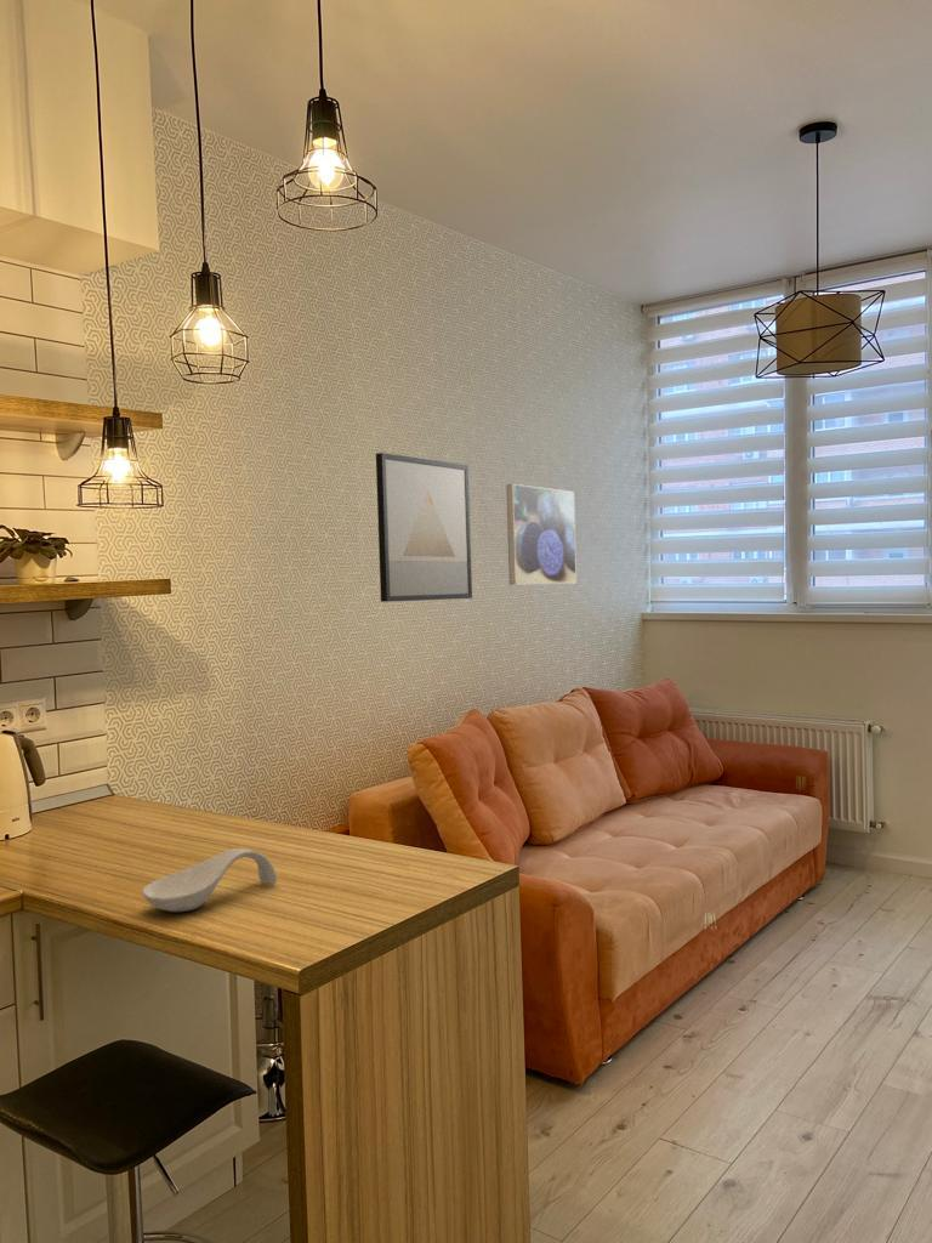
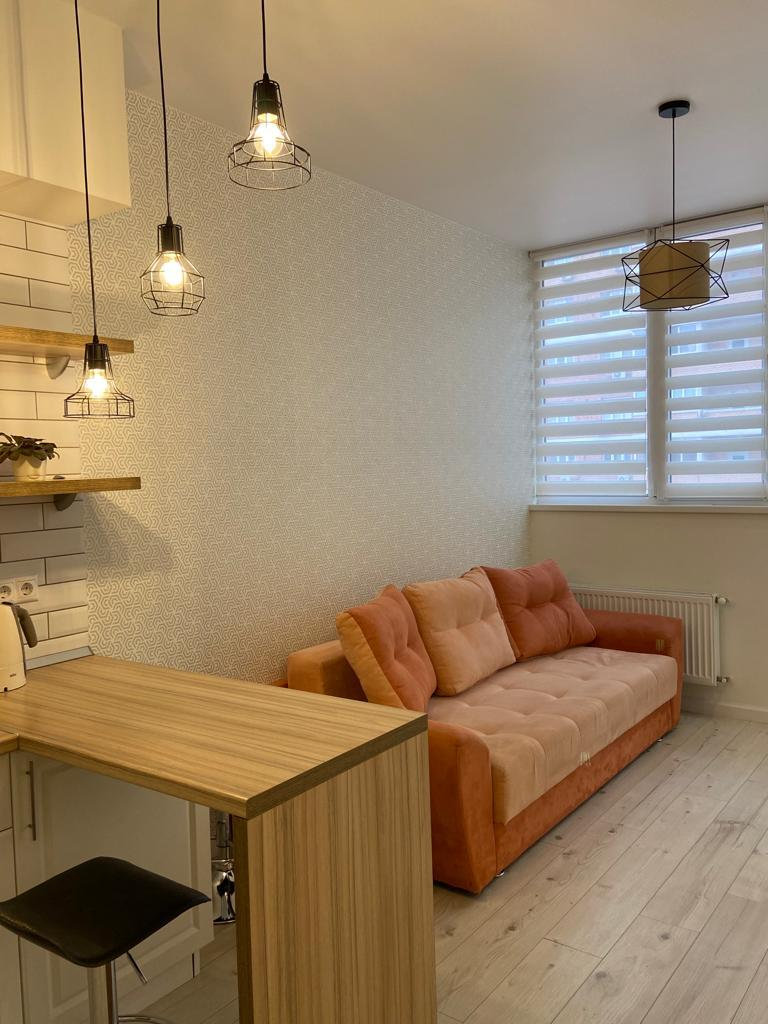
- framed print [505,483,578,586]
- wall art [375,452,473,603]
- spoon rest [141,847,278,913]
